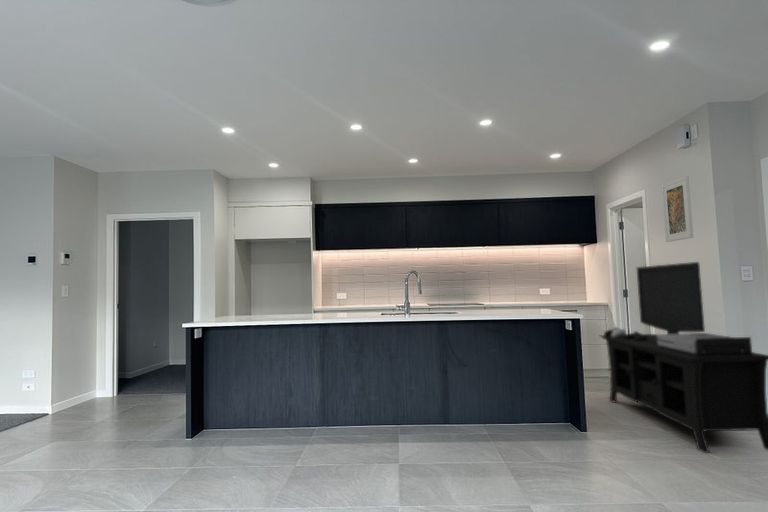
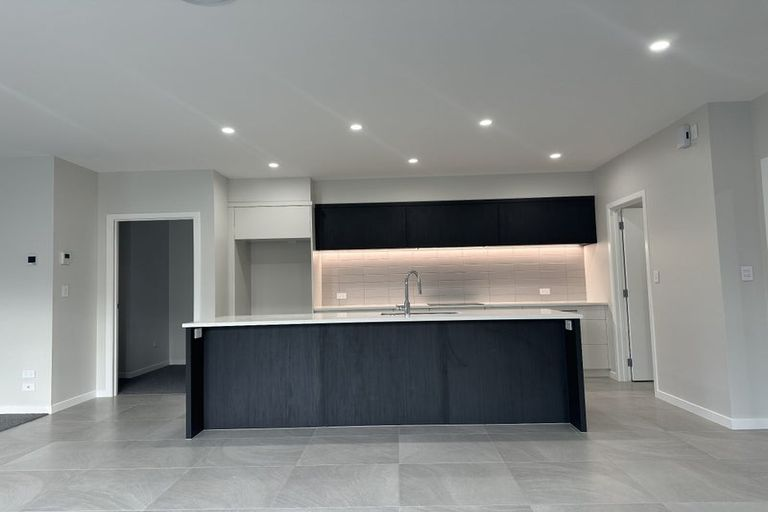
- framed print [661,175,694,243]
- media console [599,261,768,454]
